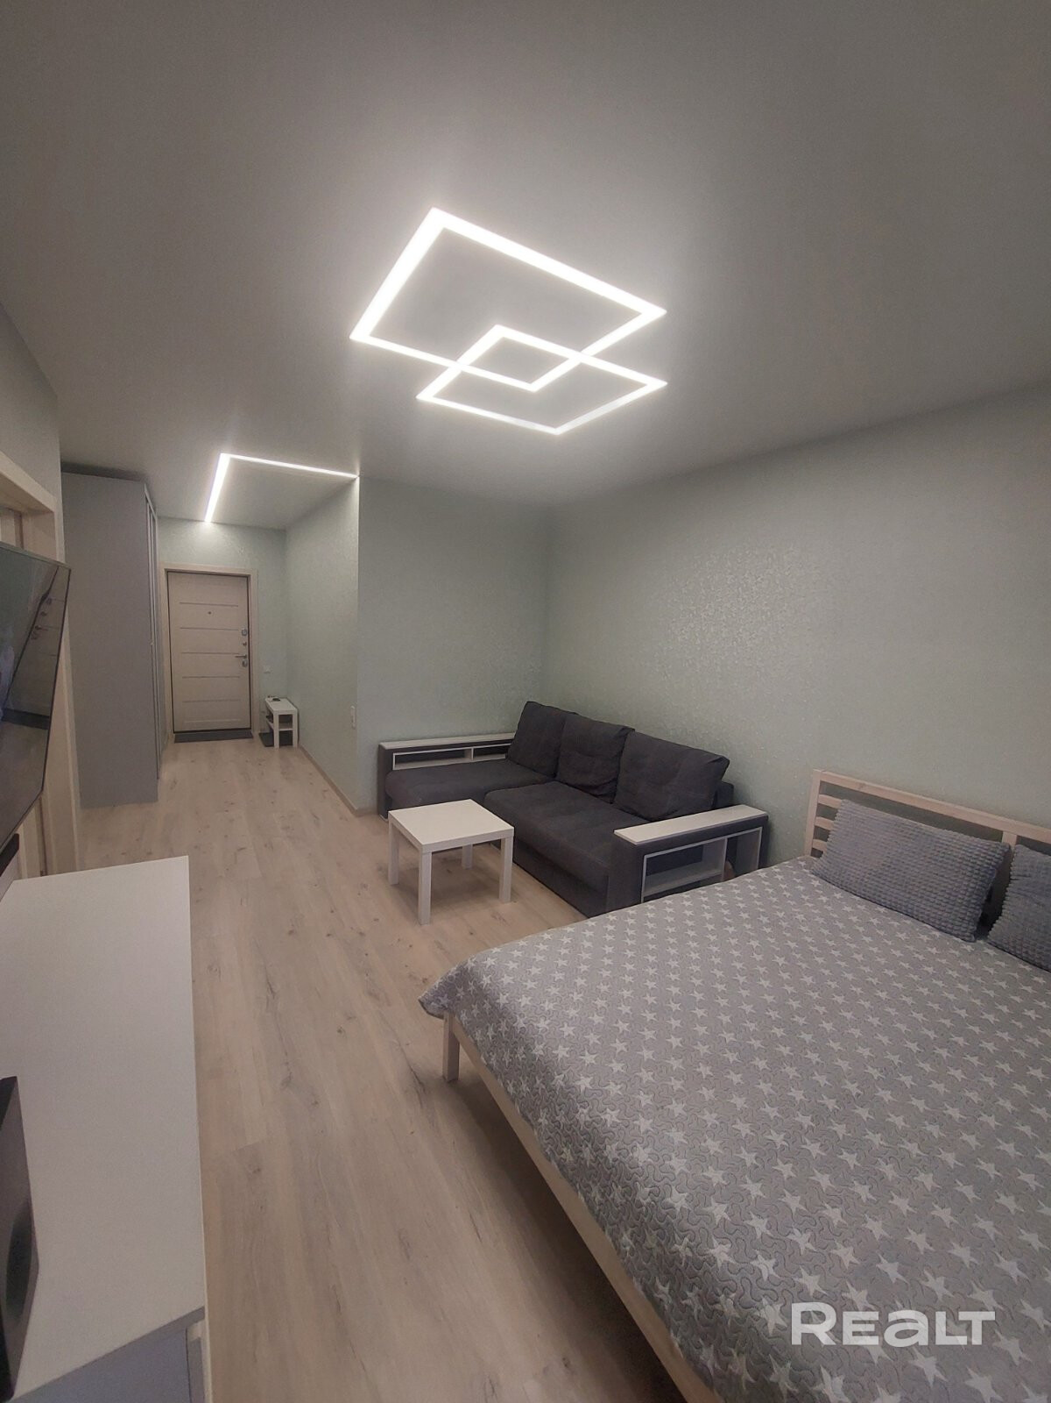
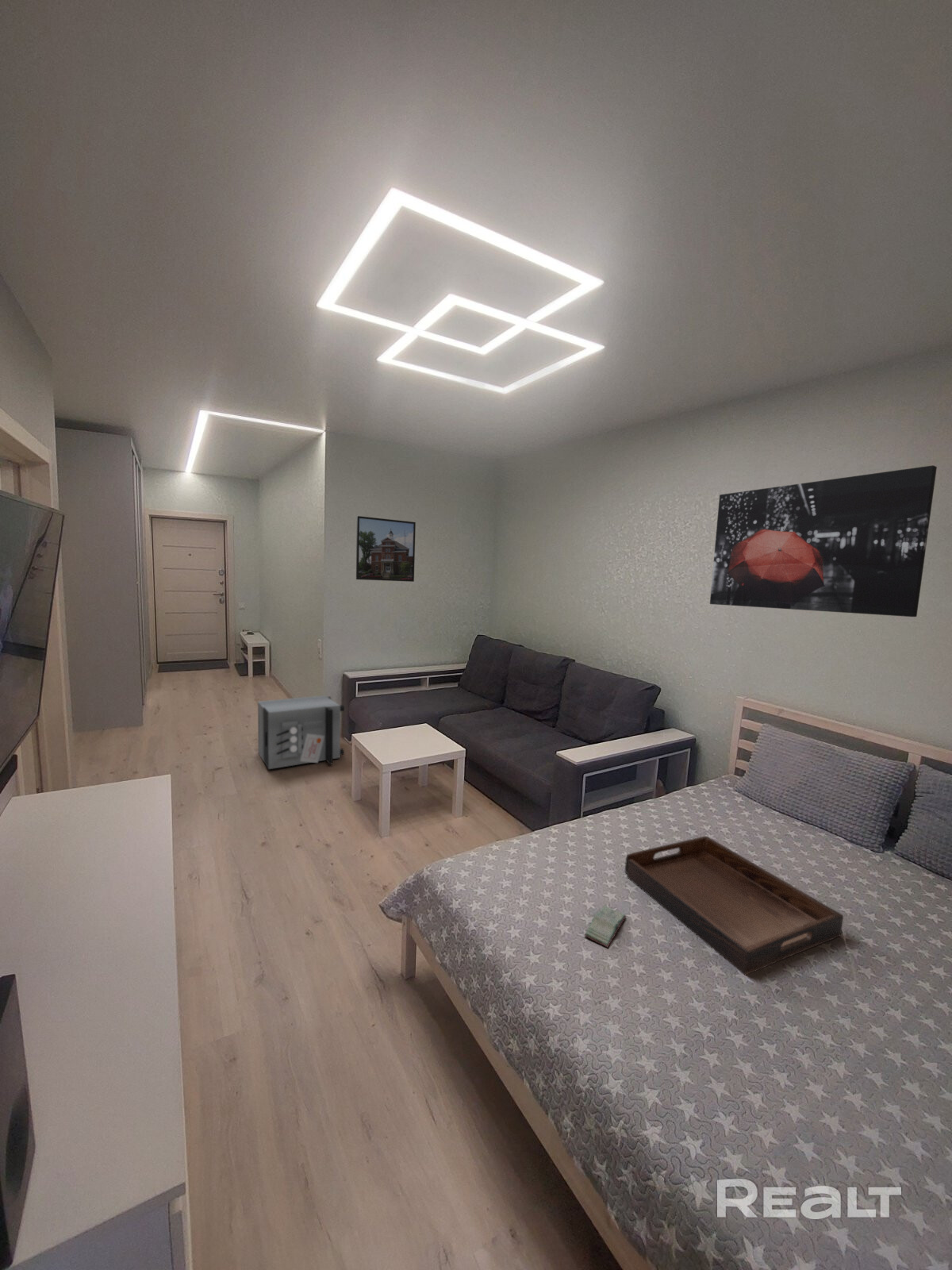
+ wall art [709,464,938,618]
+ safe [257,695,345,770]
+ book [583,905,627,949]
+ serving tray [624,836,844,976]
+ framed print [355,515,417,583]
